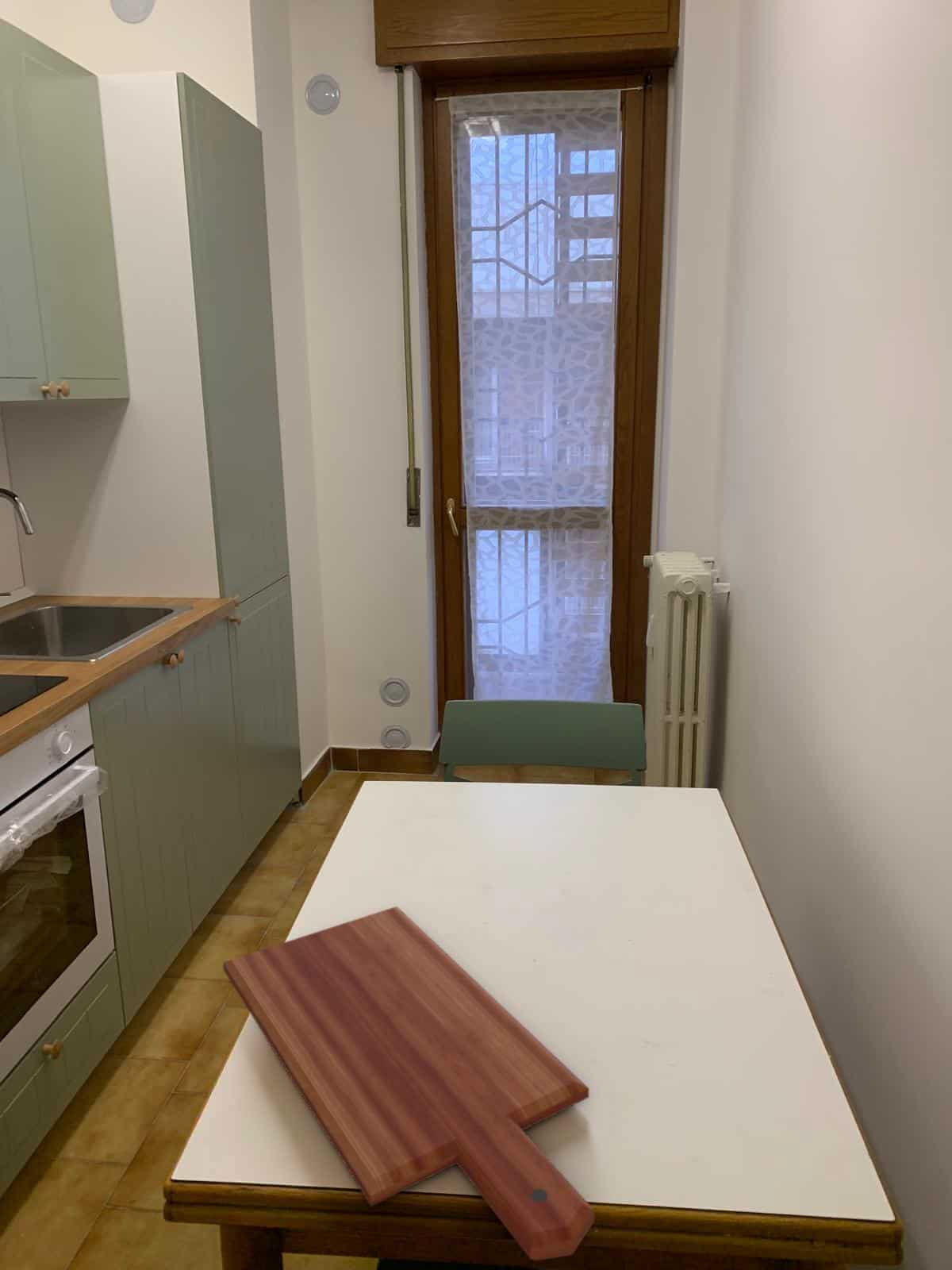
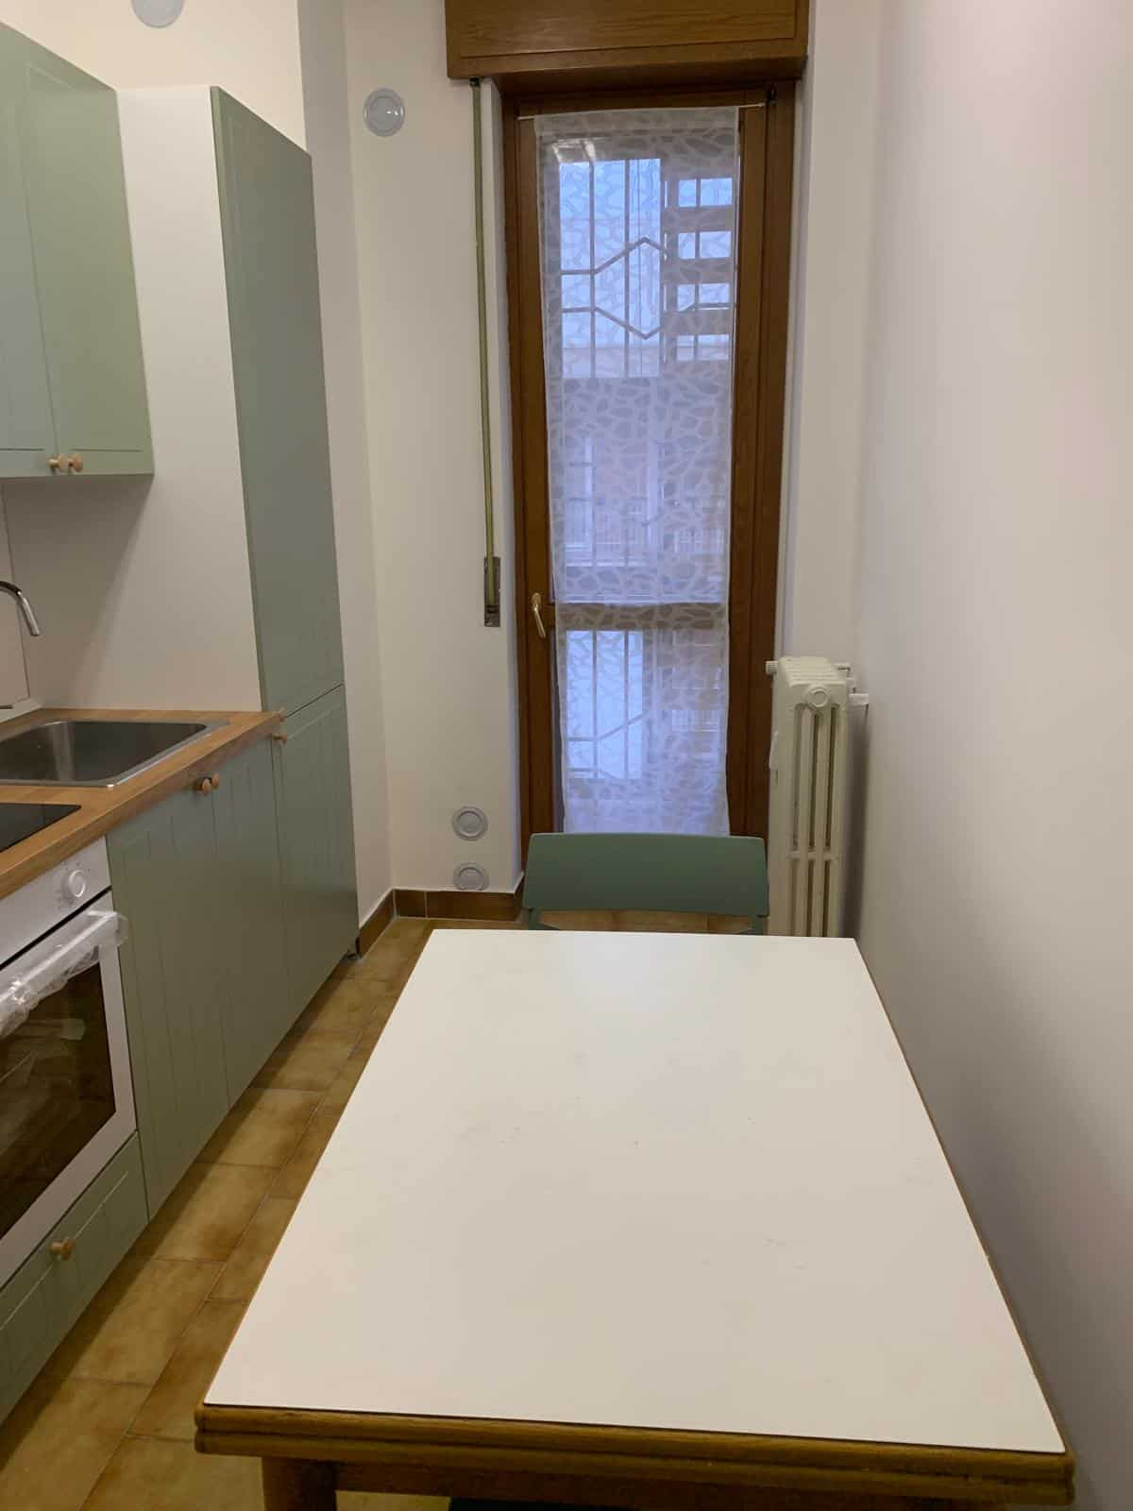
- cutting board [222,906,596,1261]
